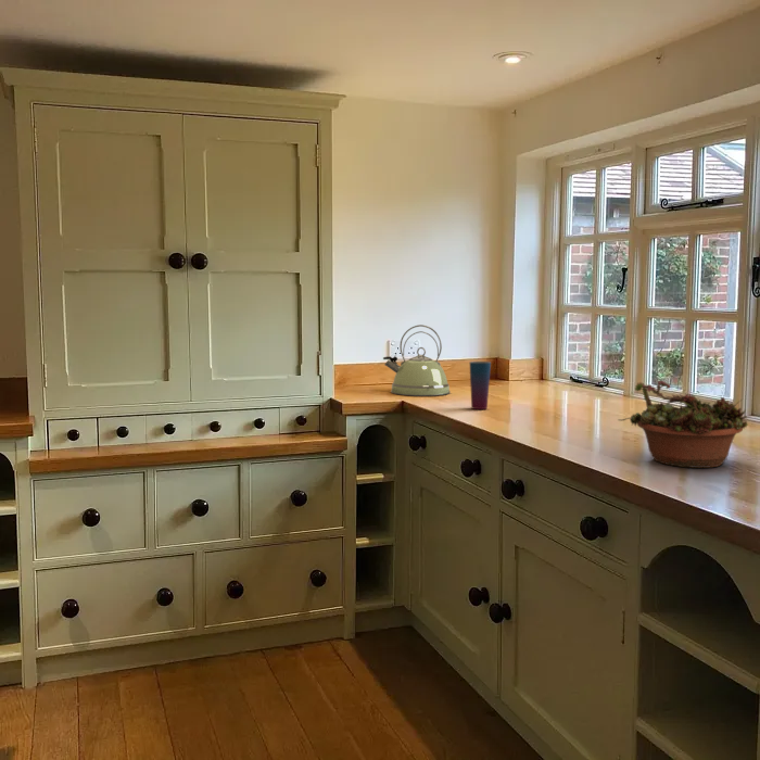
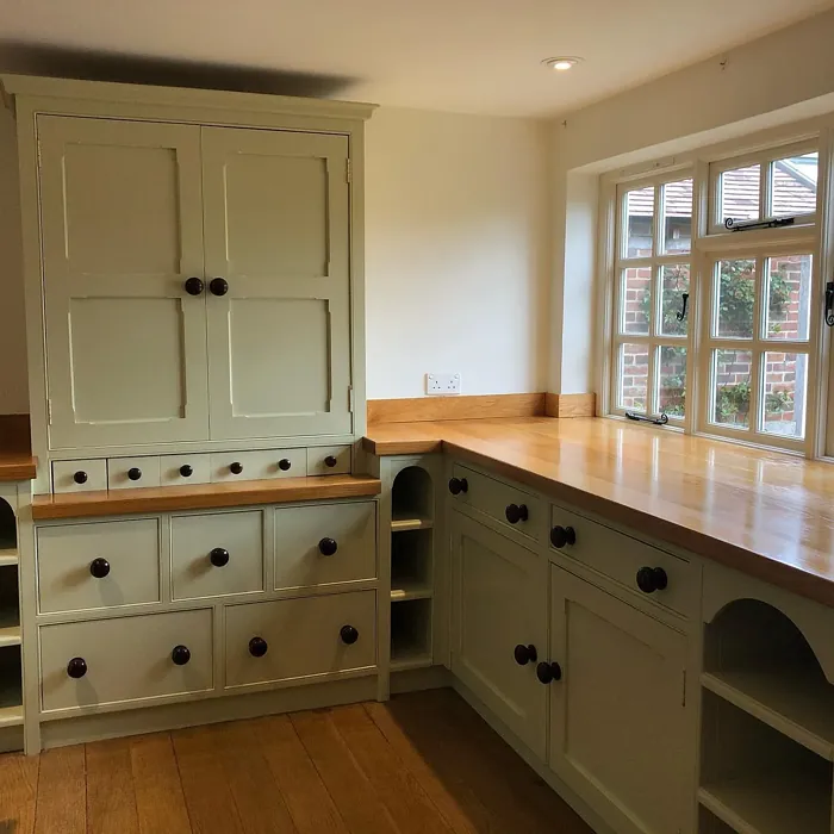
- cup [469,360,492,410]
- succulent planter [617,380,749,469]
- kettle [382,324,452,397]
